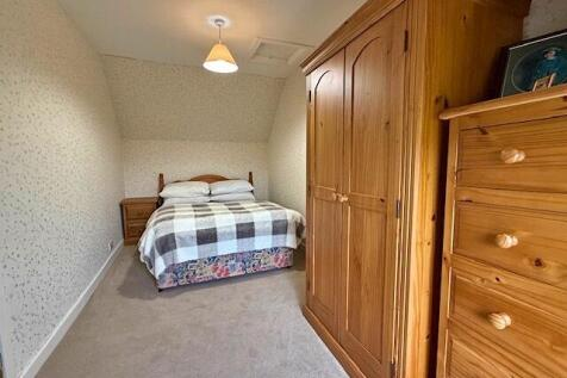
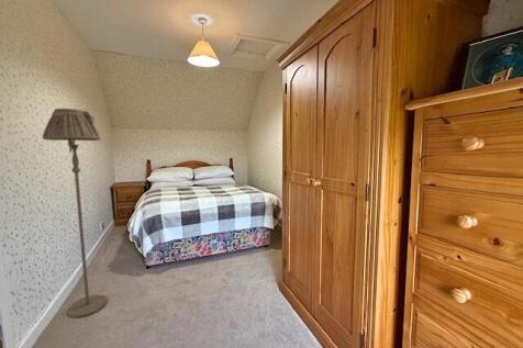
+ floor lamp [42,108,109,318]
